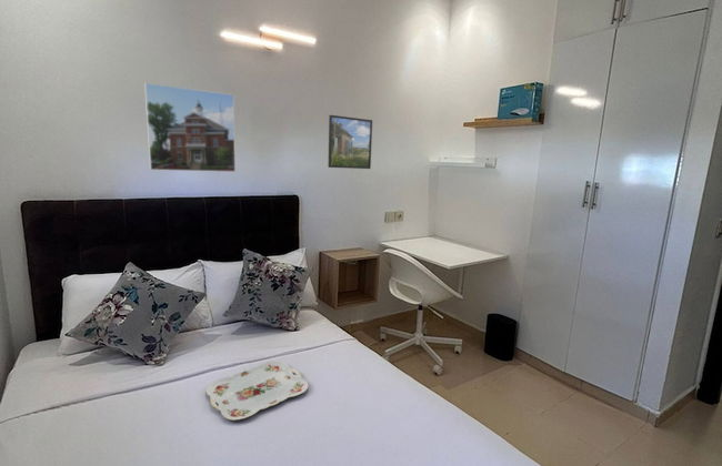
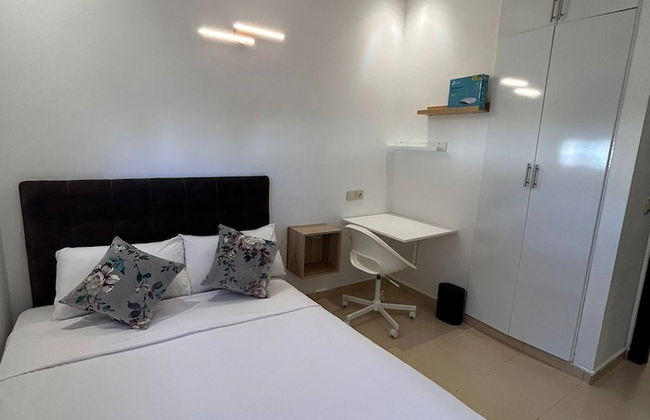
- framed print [328,114,373,170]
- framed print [143,81,237,173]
- serving tray [205,361,310,422]
